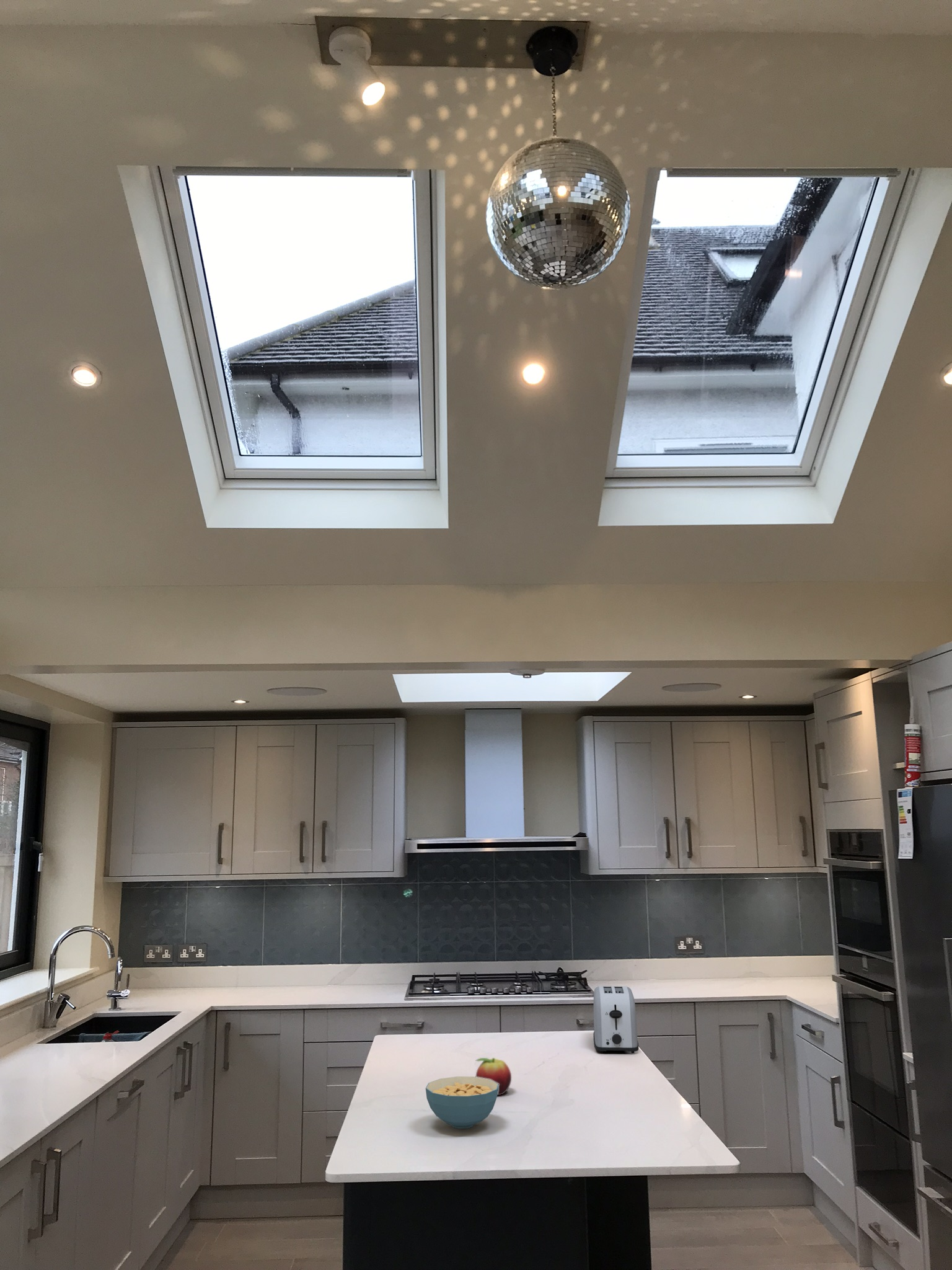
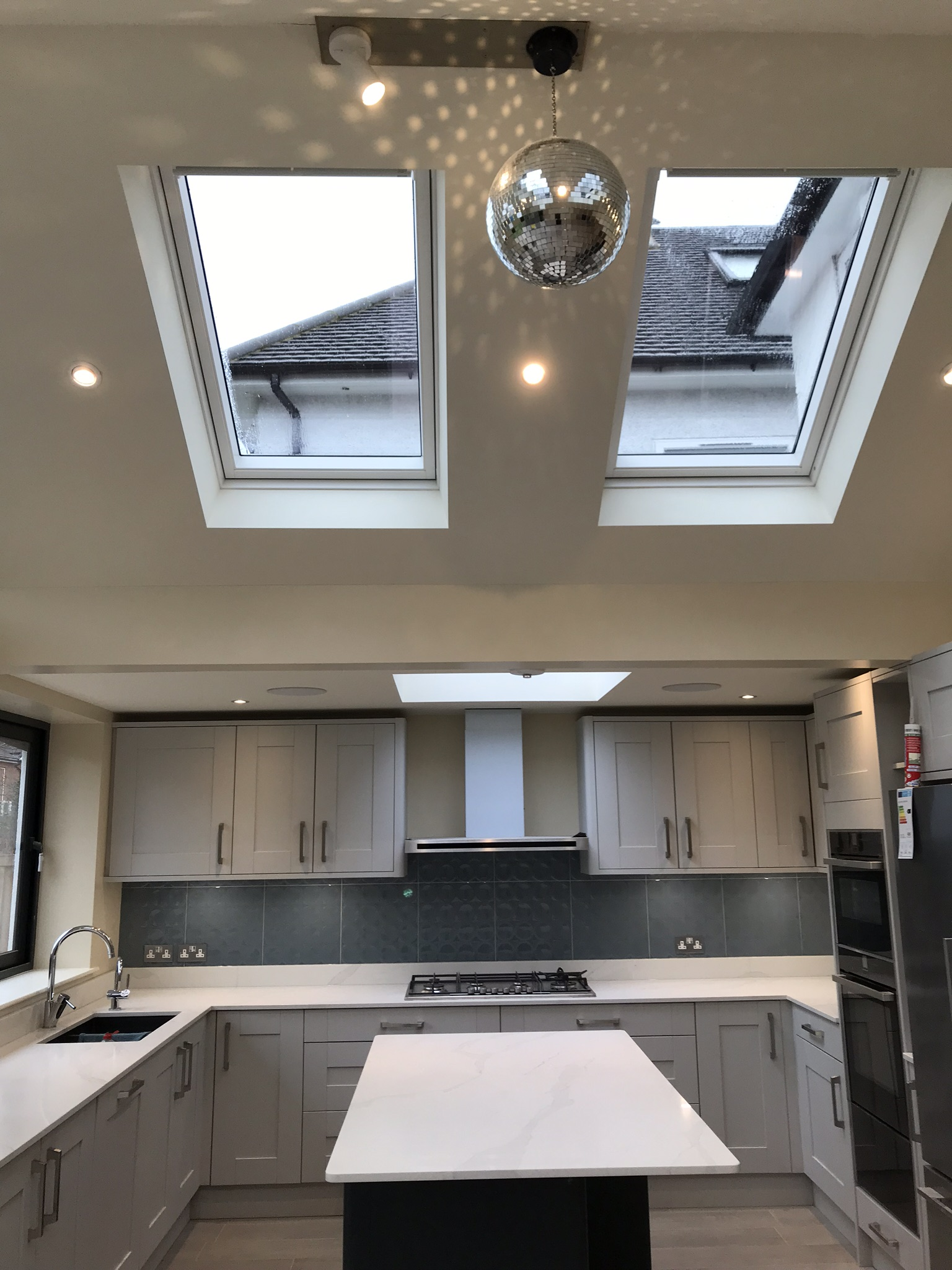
- cereal bowl [425,1076,499,1129]
- fruit [475,1057,512,1096]
- toaster [593,985,639,1054]
